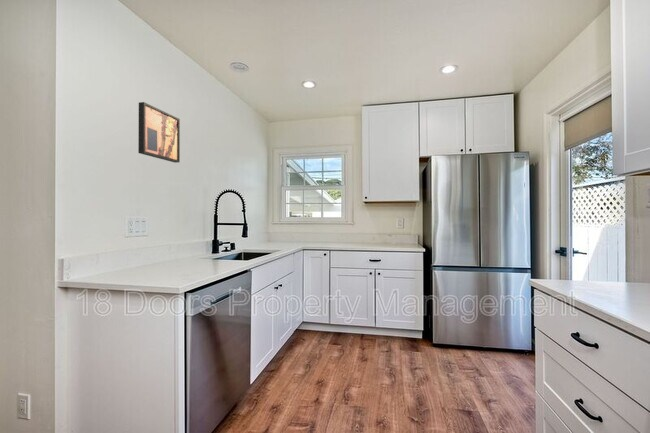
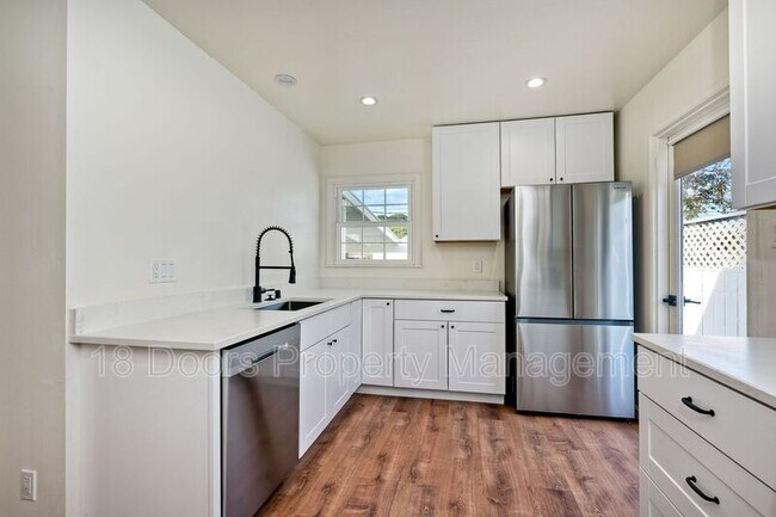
- wall art [137,101,181,164]
